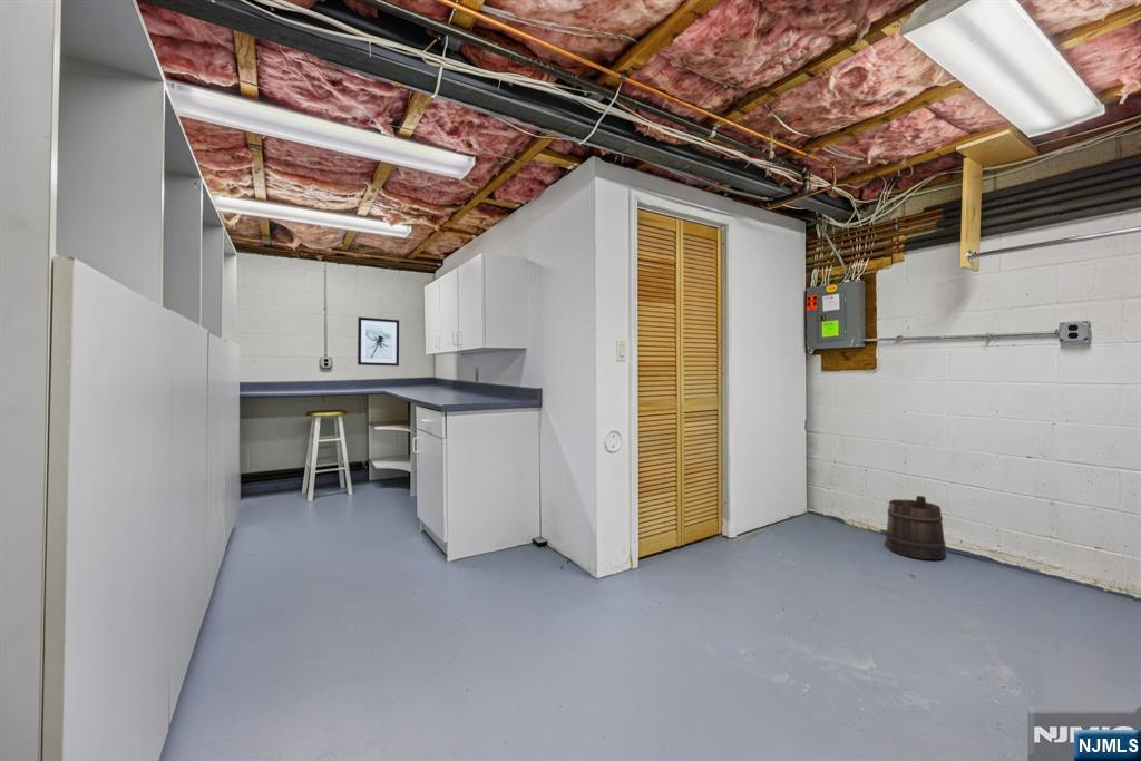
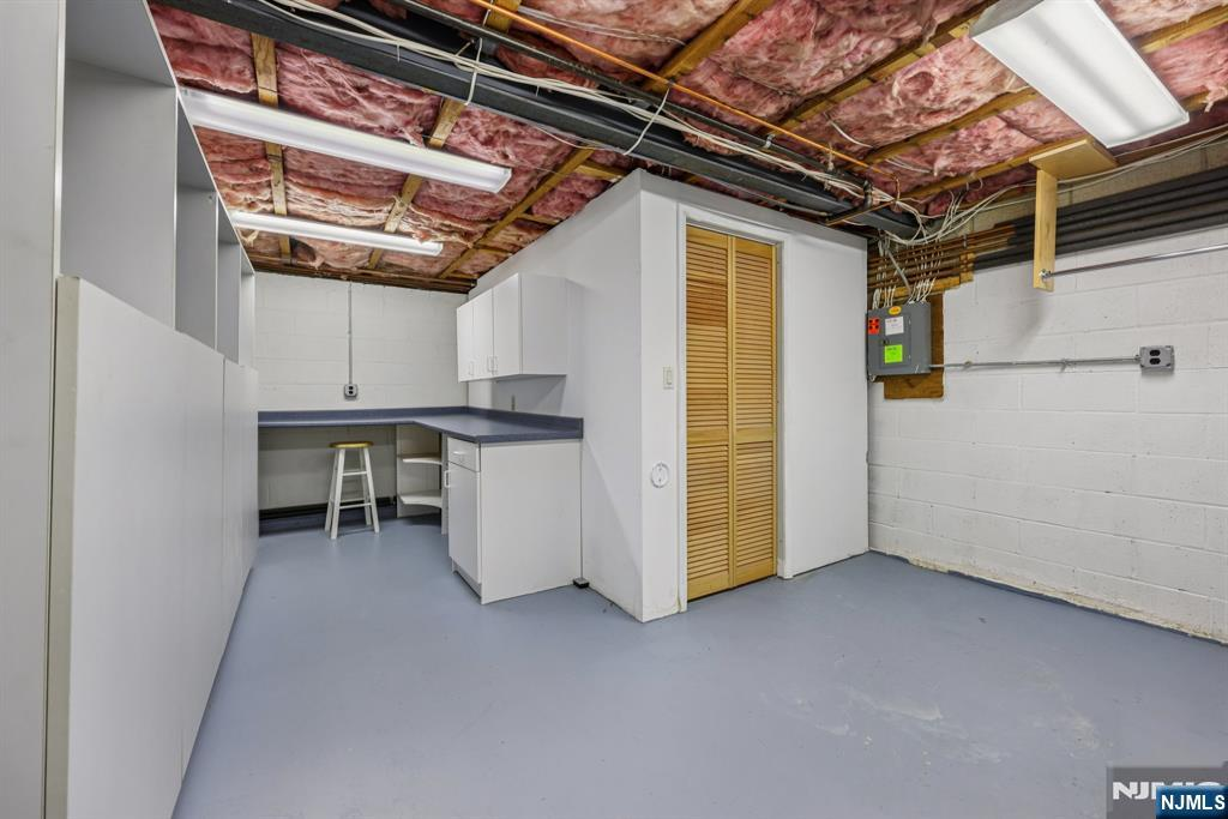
- wall art [357,316,400,367]
- bucket [885,495,947,560]
